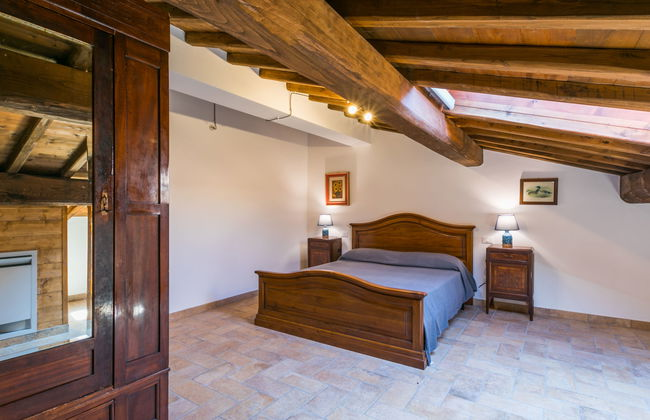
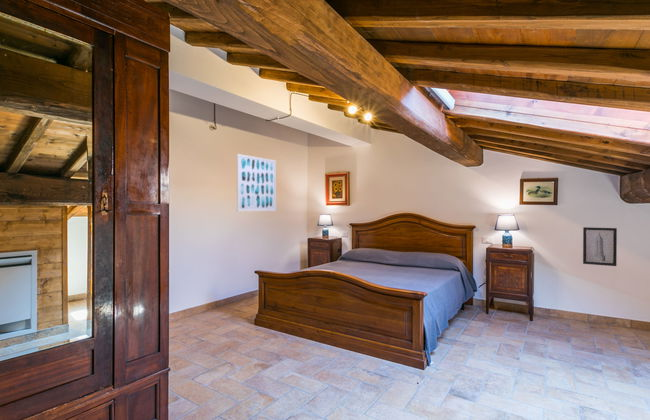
+ wall art [582,226,618,267]
+ wall art [236,153,277,212]
